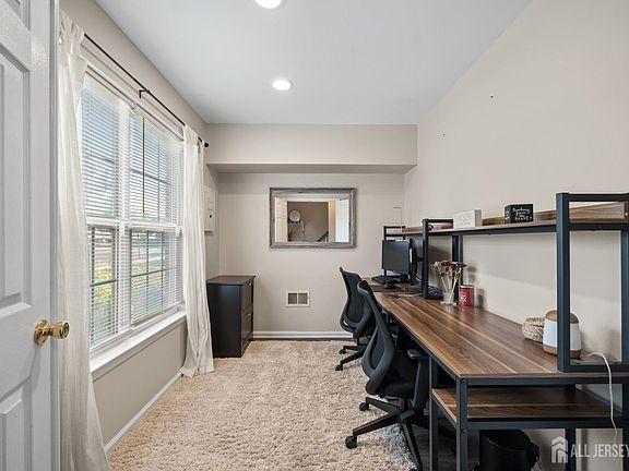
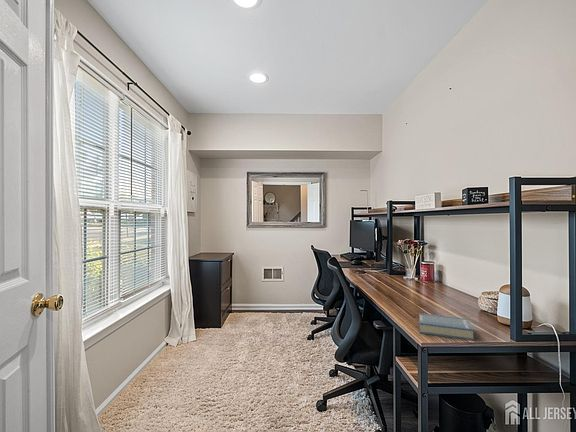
+ hardback book [418,313,475,341]
